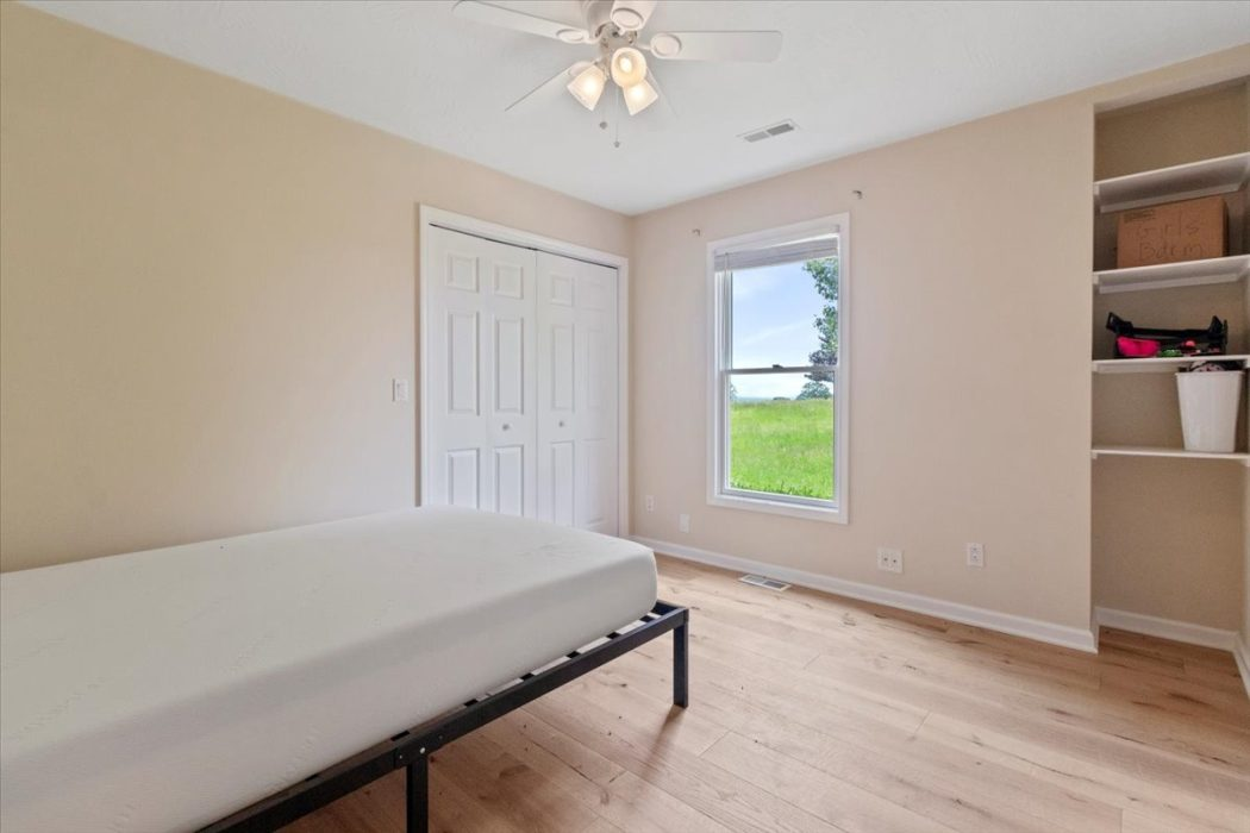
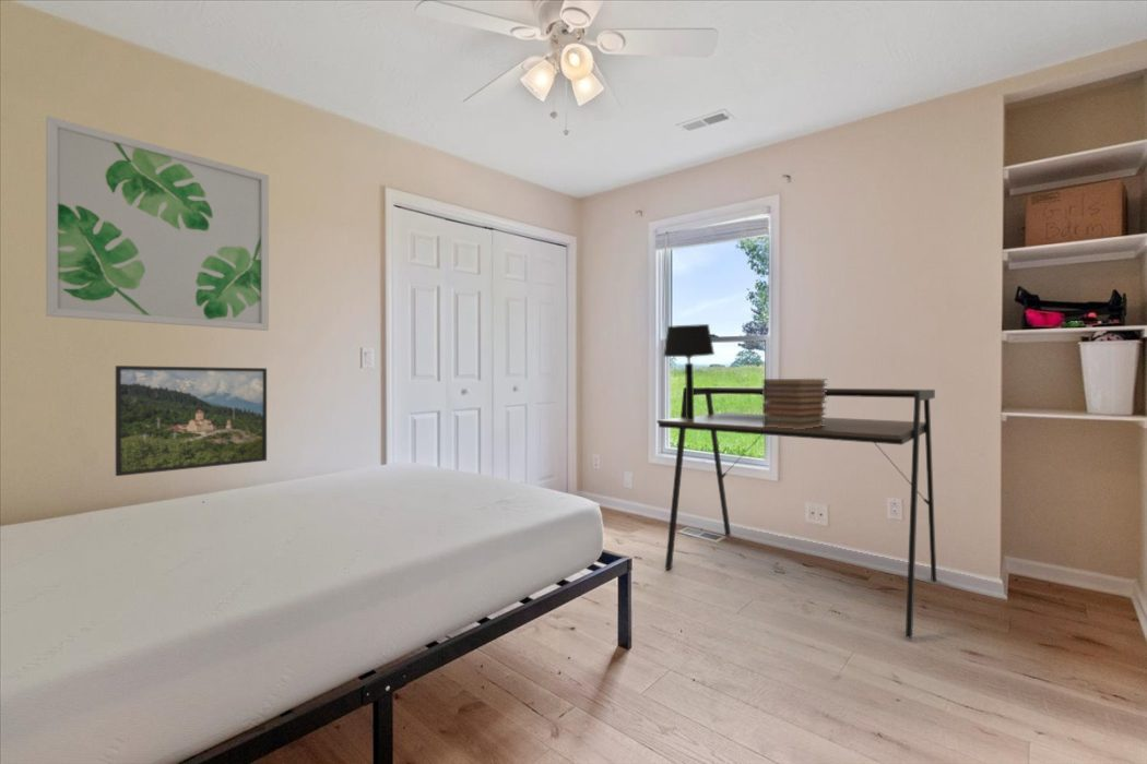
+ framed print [115,365,268,477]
+ wall art [45,115,270,332]
+ book stack [761,378,828,429]
+ table lamp [662,323,716,420]
+ desk [657,386,937,640]
